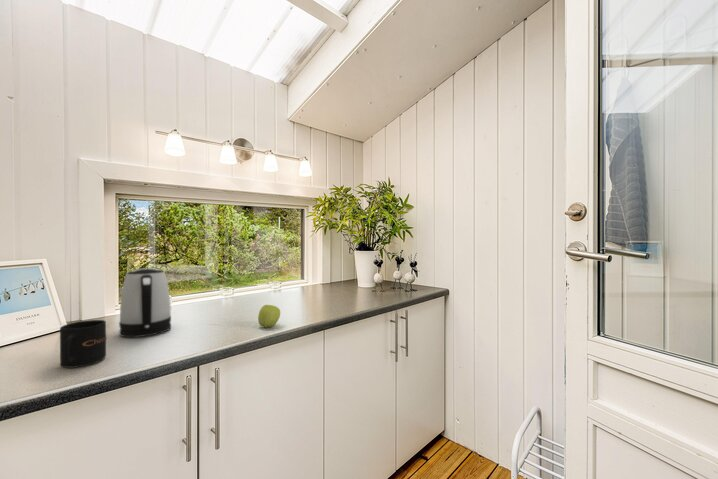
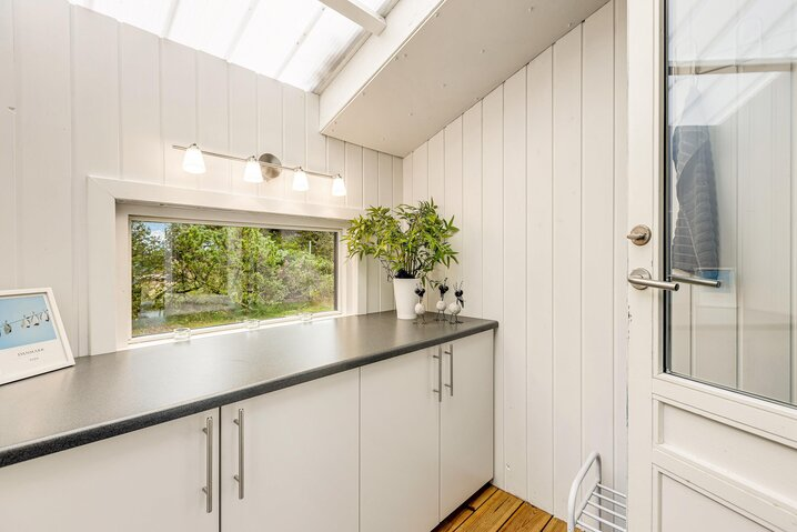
- mug [59,319,107,369]
- apple [257,304,281,328]
- kettle [118,267,172,338]
